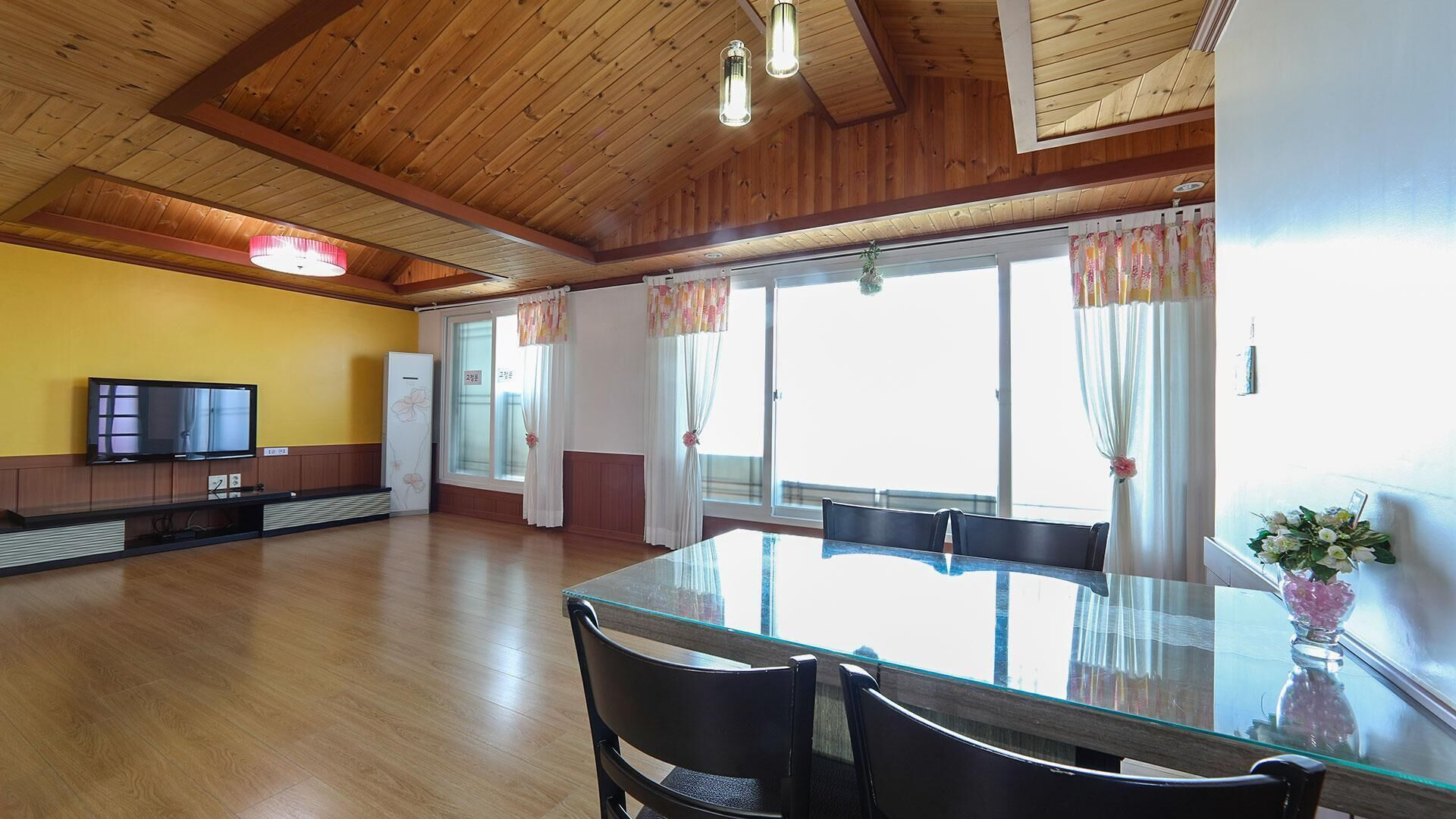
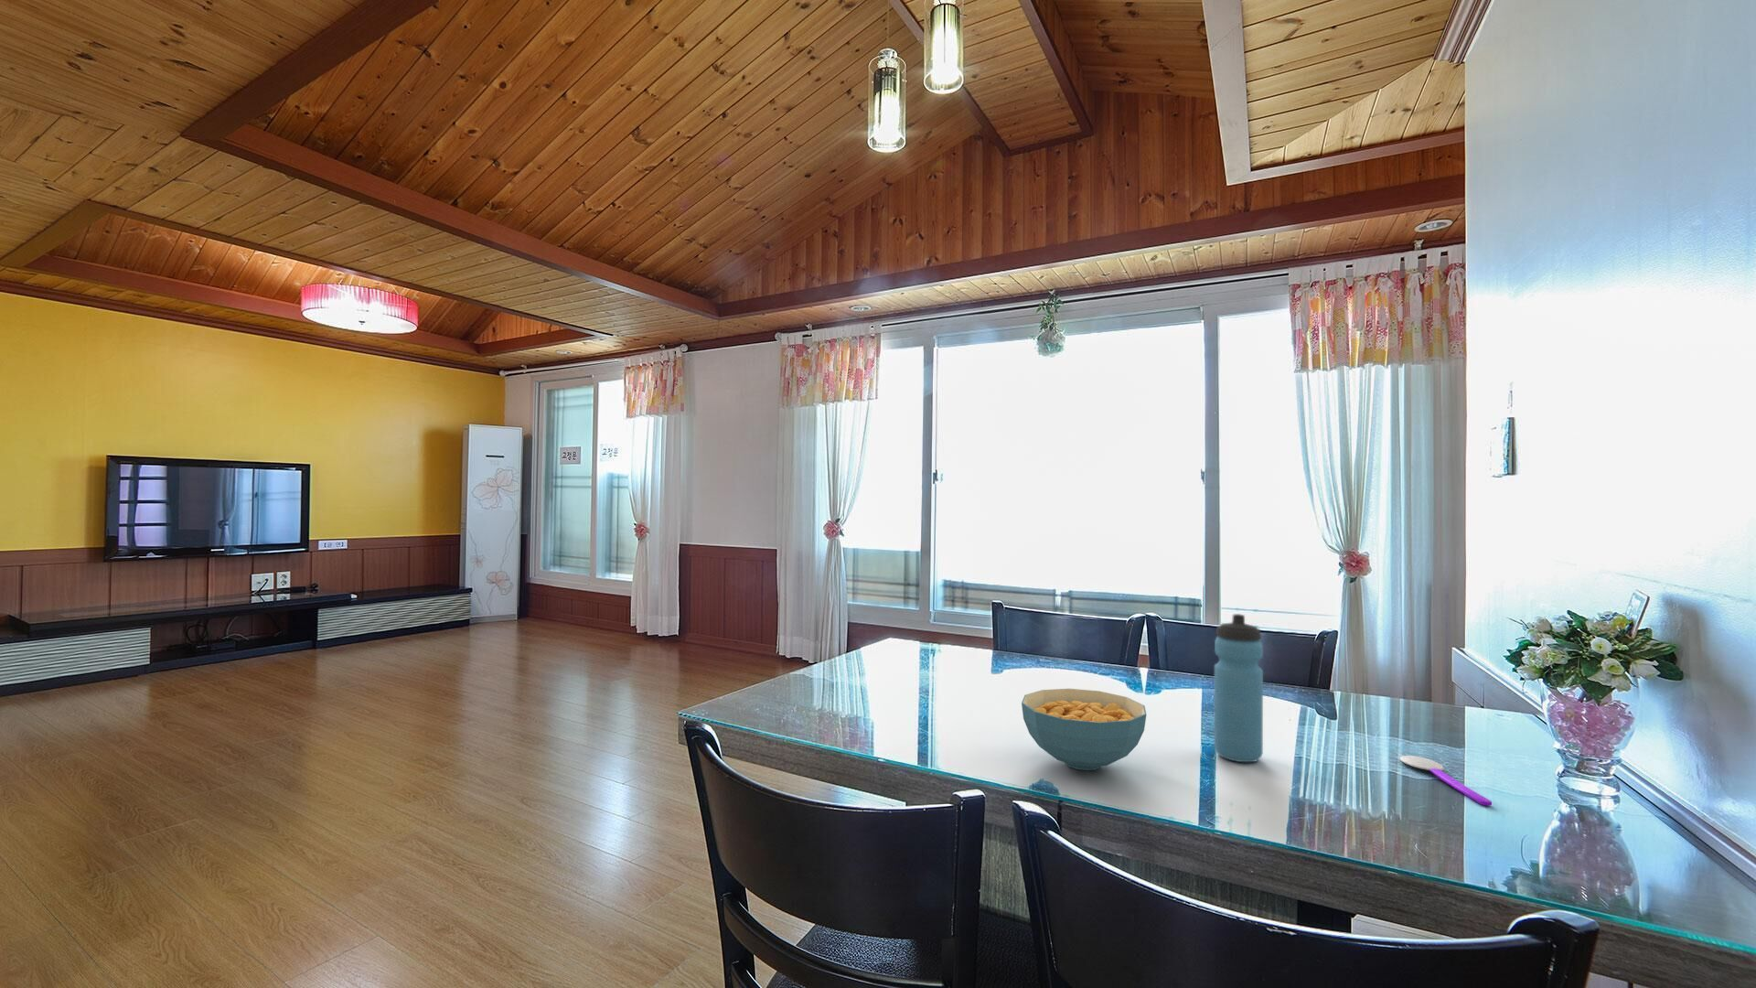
+ spoon [1399,755,1493,806]
+ cereal bowl [1020,688,1147,771]
+ water bottle [1213,613,1264,762]
